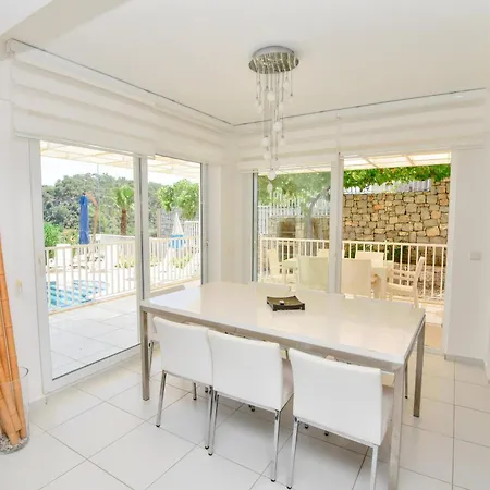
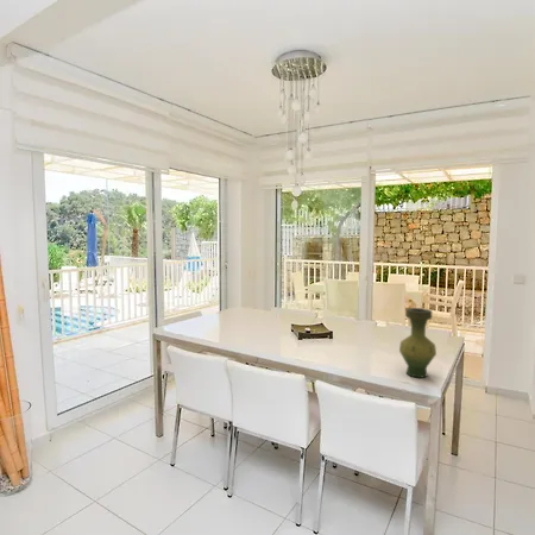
+ vase [398,307,438,379]
